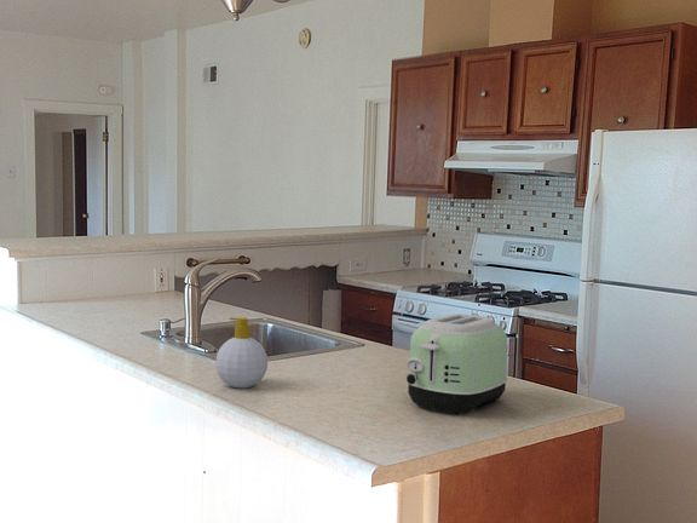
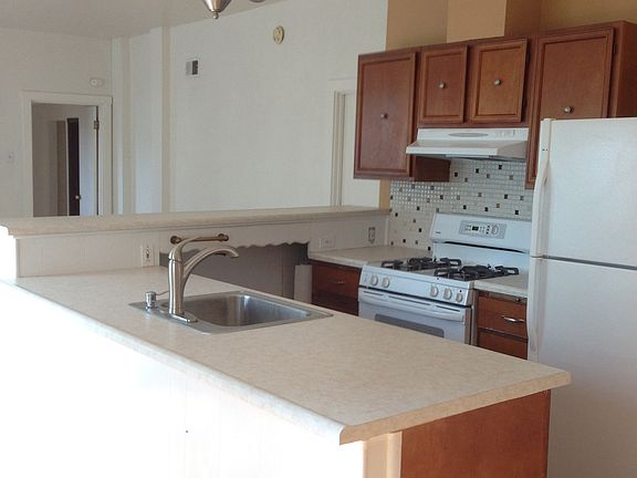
- toaster [405,312,508,415]
- soap bottle [214,316,269,389]
